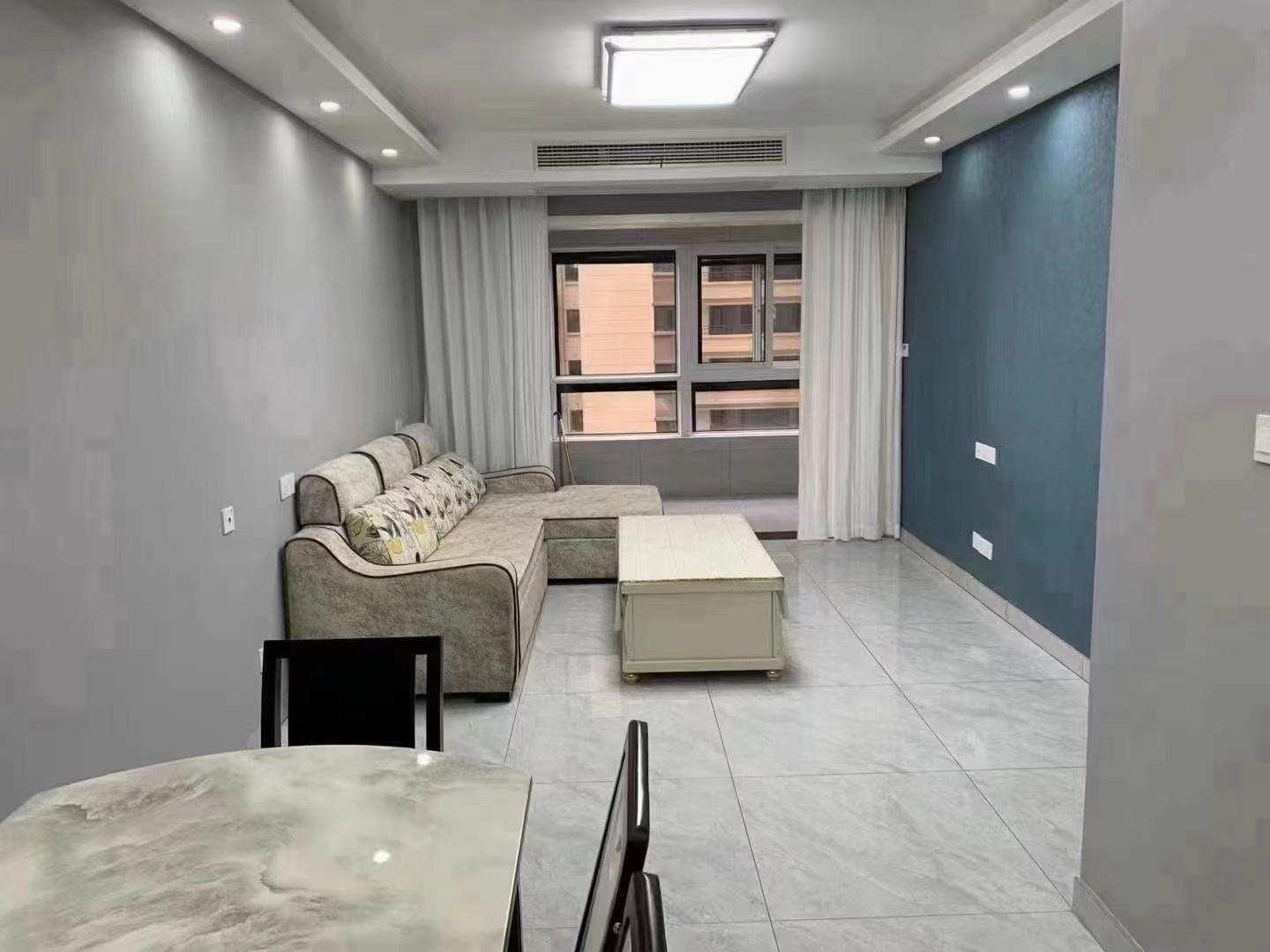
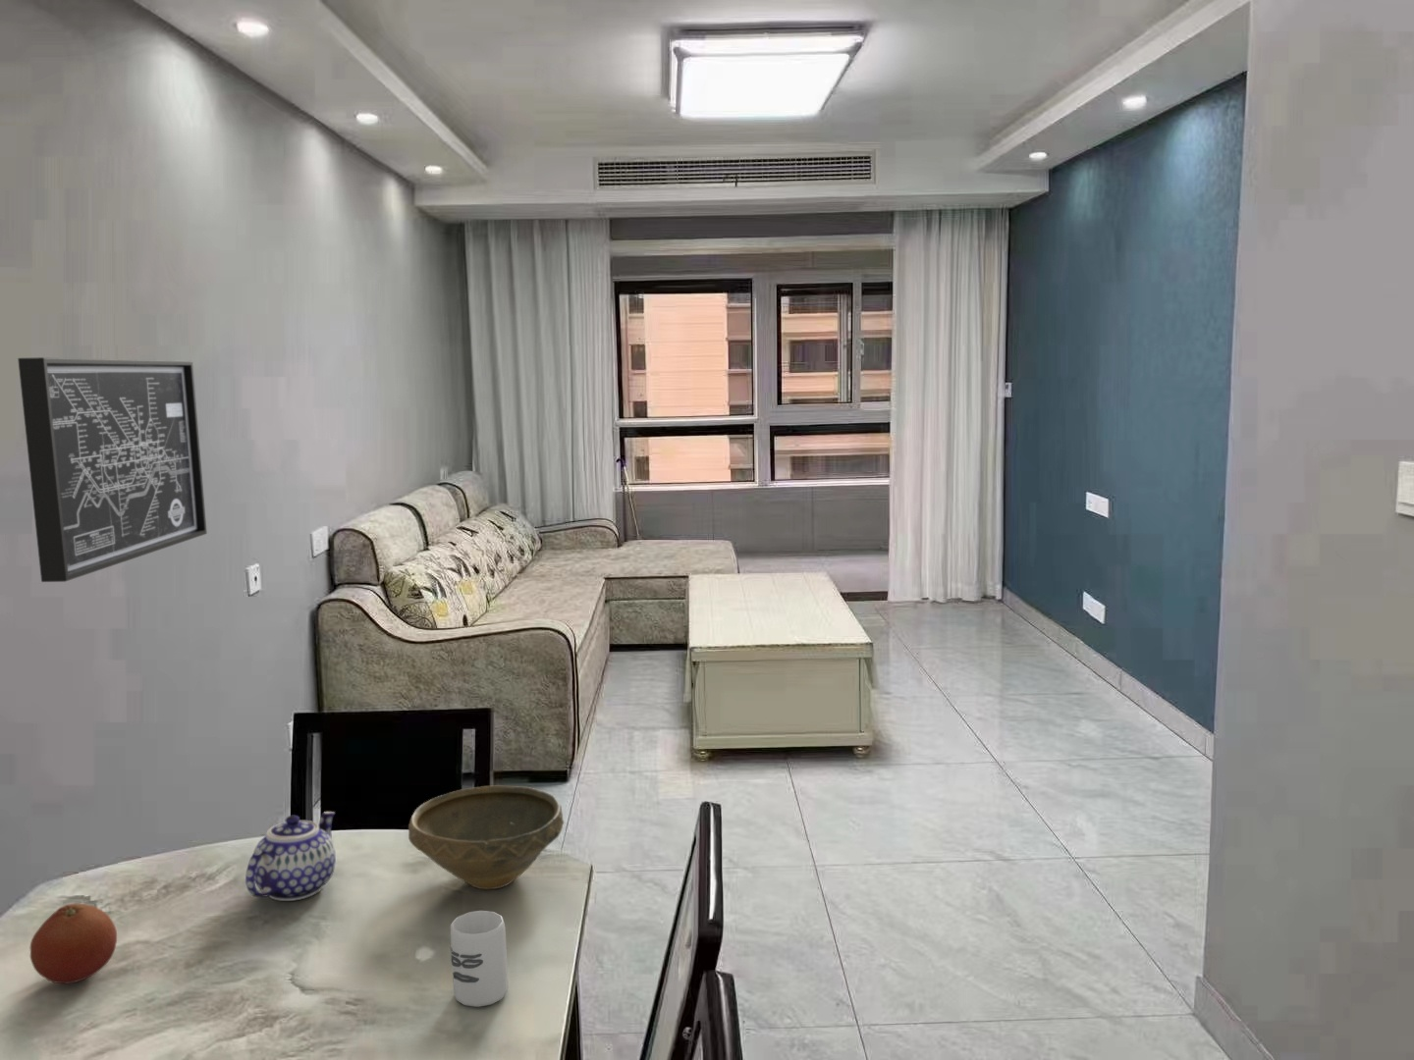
+ bowl [407,785,564,891]
+ wall art [17,356,208,583]
+ fruit [29,903,118,984]
+ teapot [245,811,337,902]
+ cup [450,910,509,1008]
